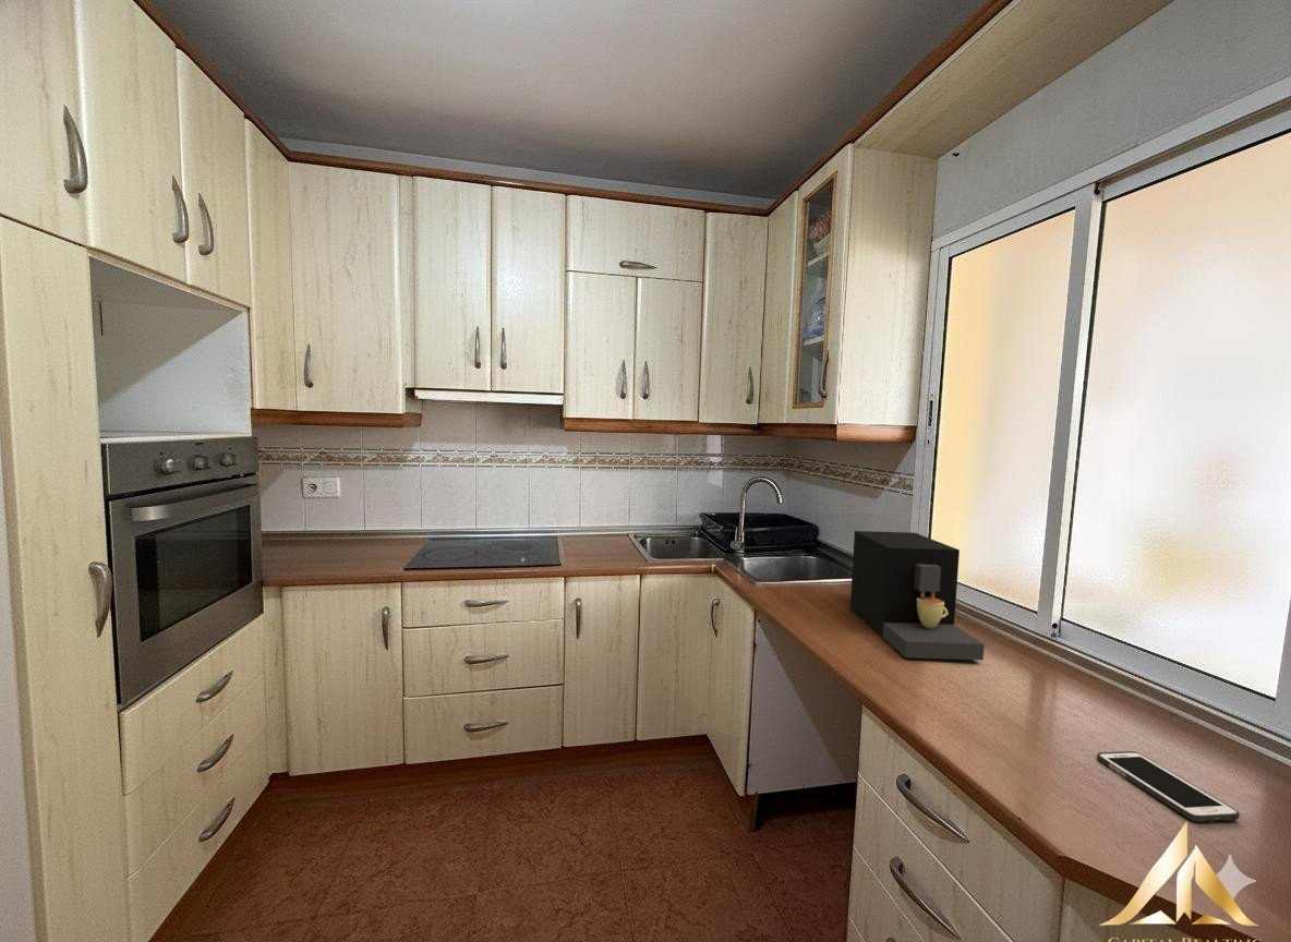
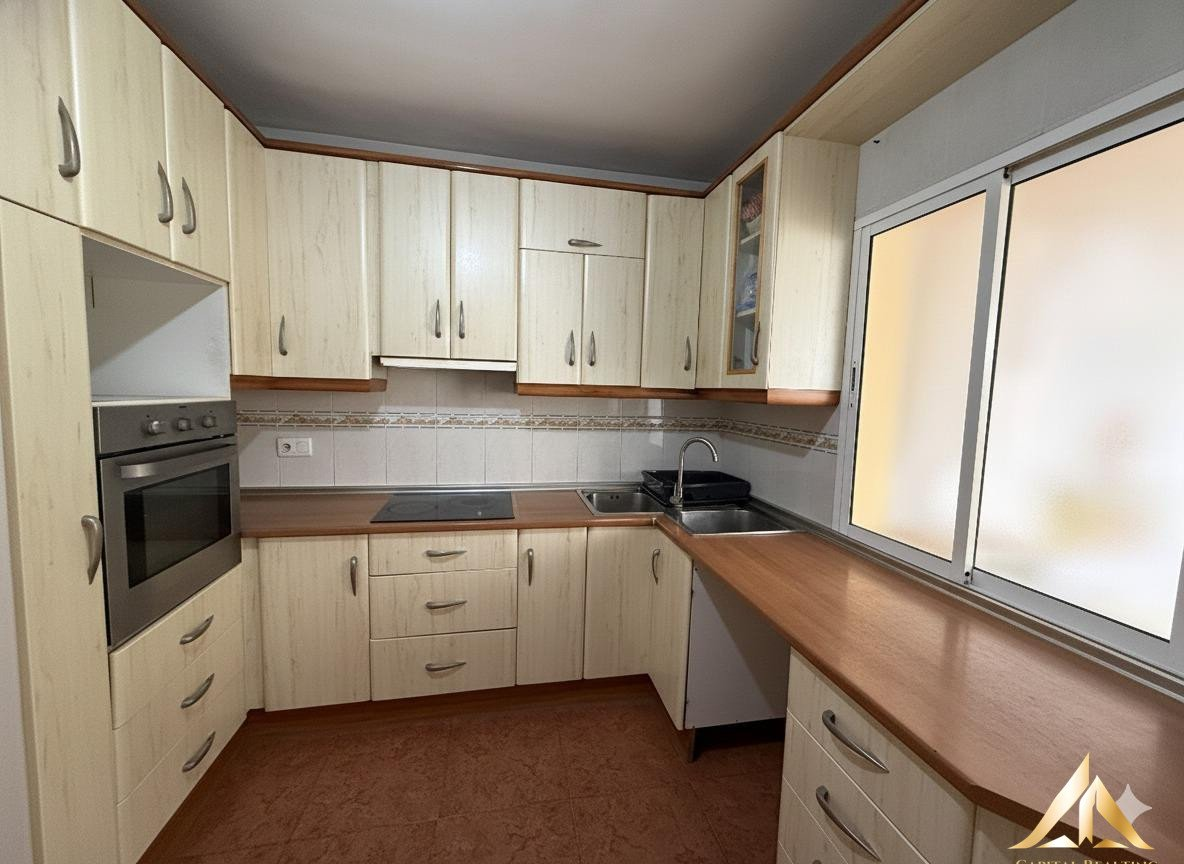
- cell phone [1096,750,1241,823]
- coffee maker [849,530,986,661]
